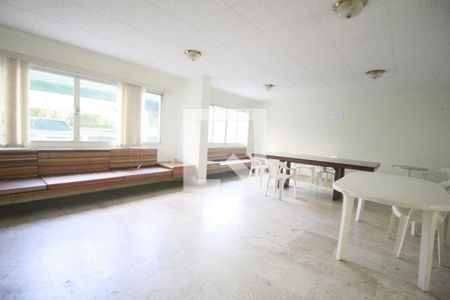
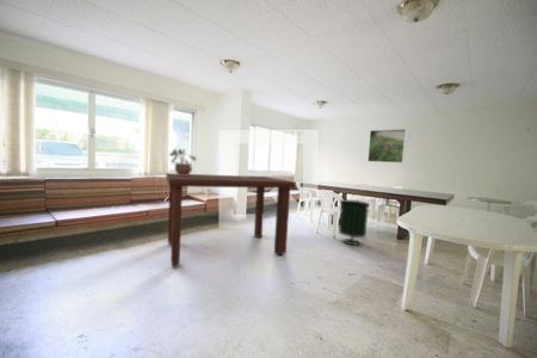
+ dining table [165,172,297,267]
+ trash can [338,198,371,247]
+ potted plant [167,146,197,175]
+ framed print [368,128,407,163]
